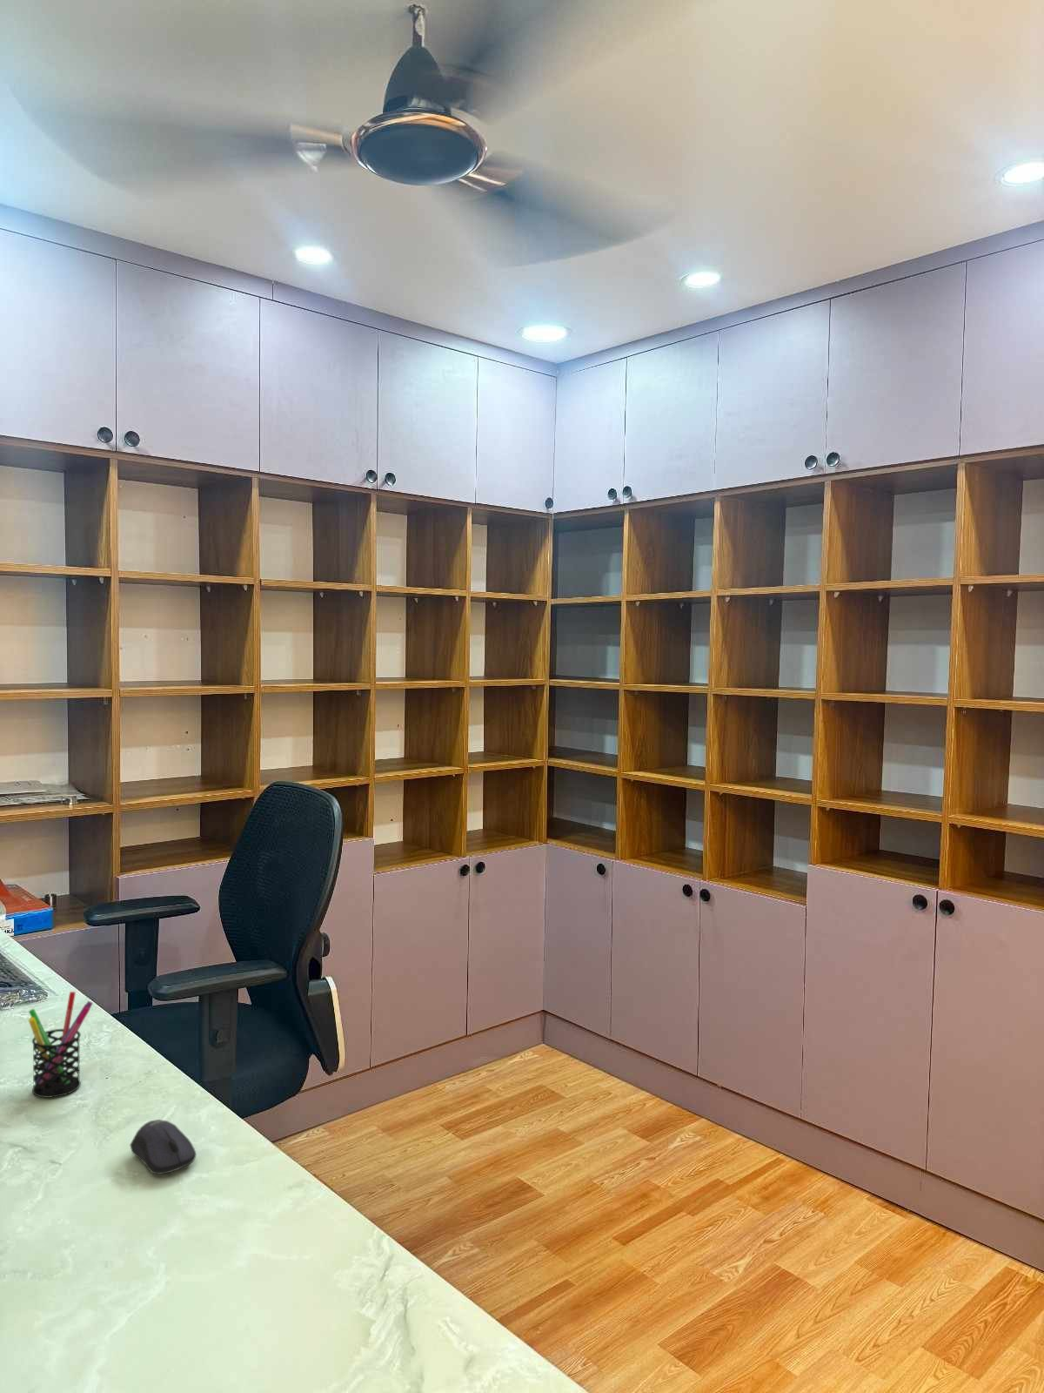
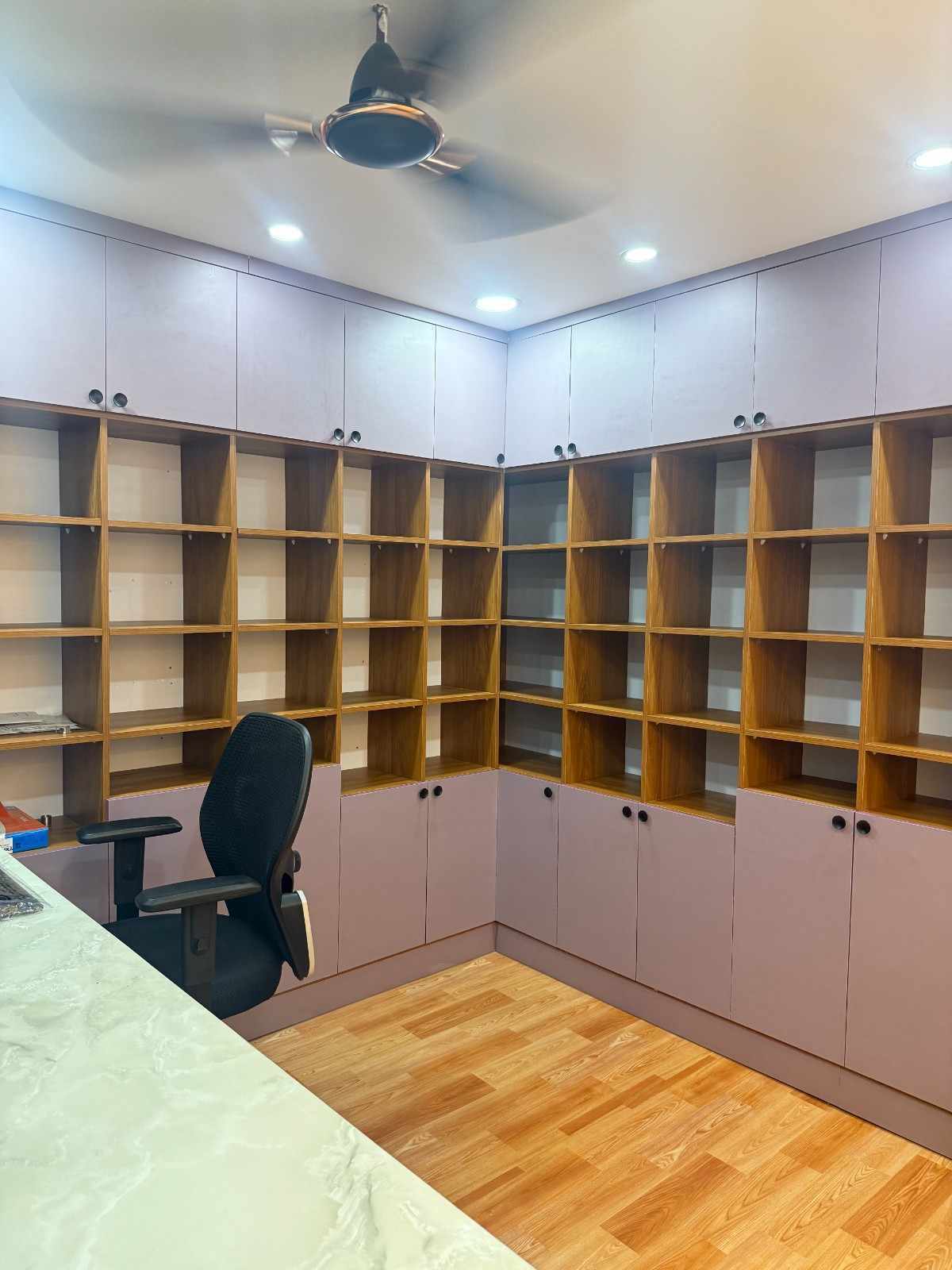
- computer mouse [129,1119,196,1176]
- pen holder [27,990,94,1099]
